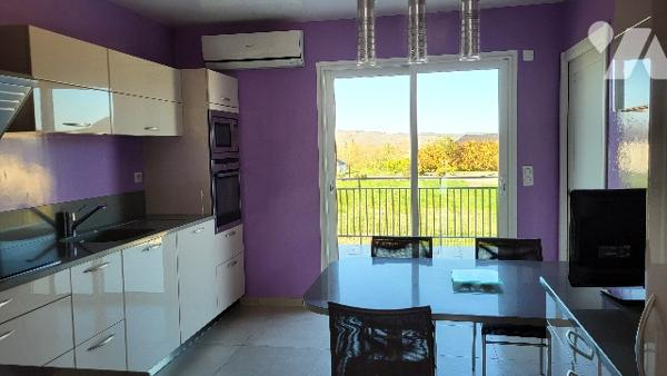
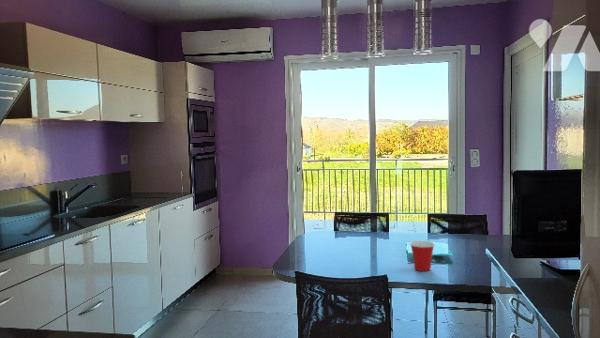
+ cup [409,240,436,272]
